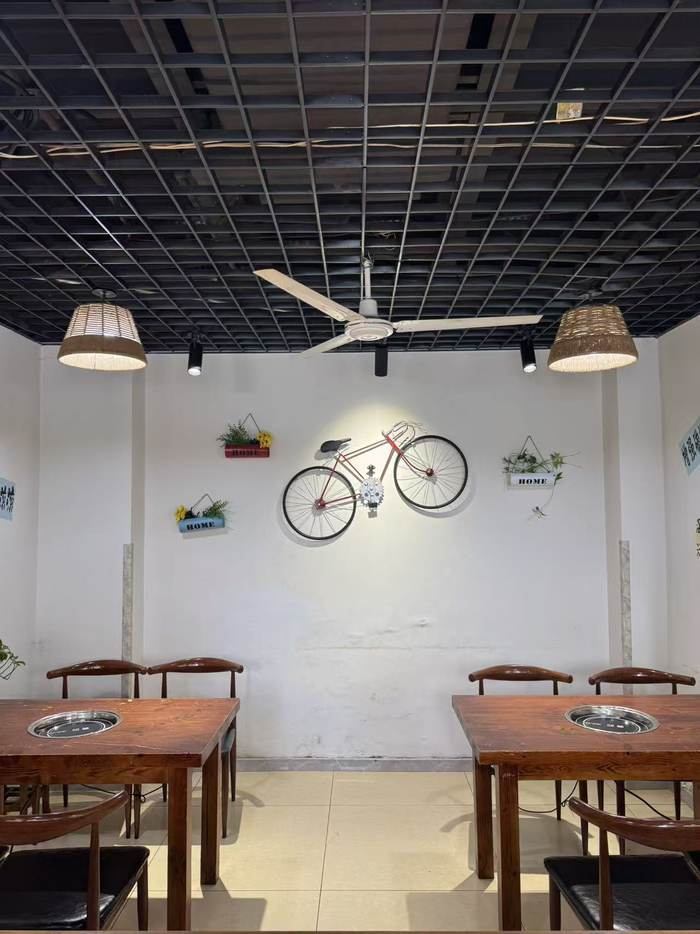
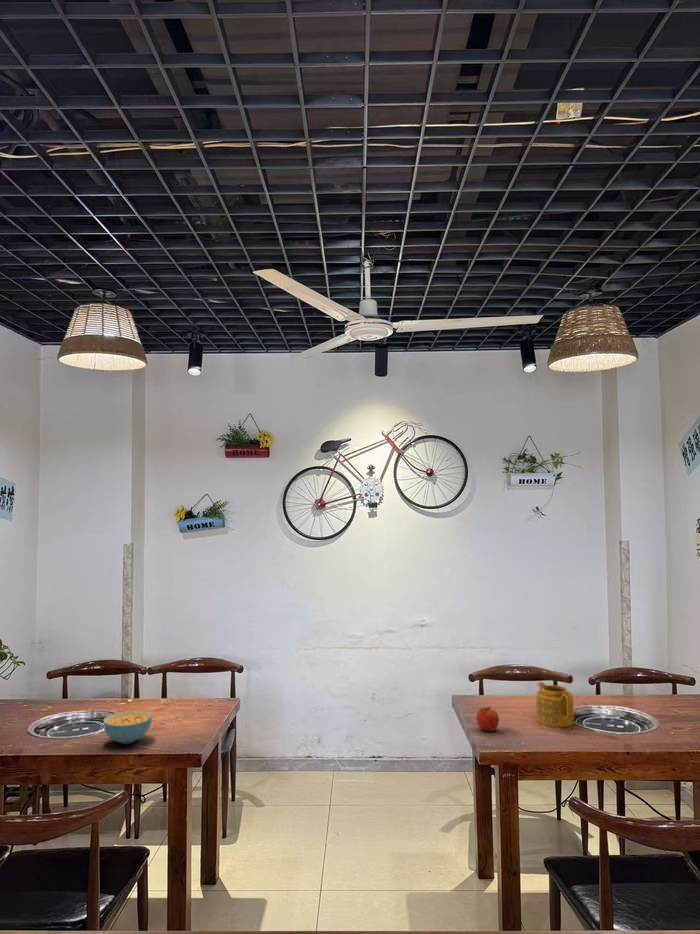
+ teapot [535,681,575,728]
+ cereal bowl [103,709,153,745]
+ apple [475,706,500,732]
